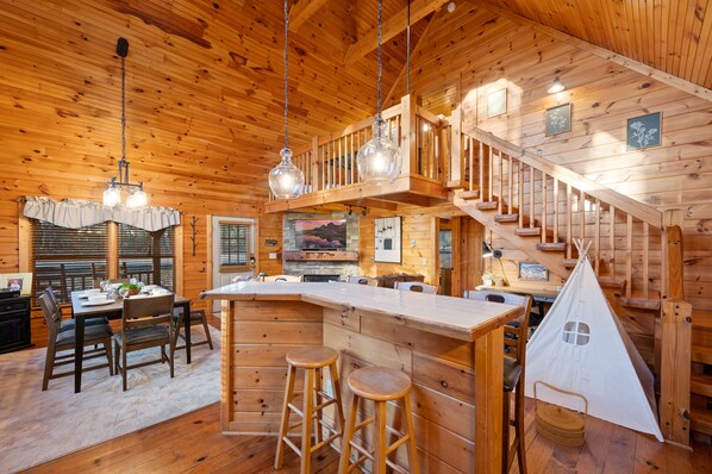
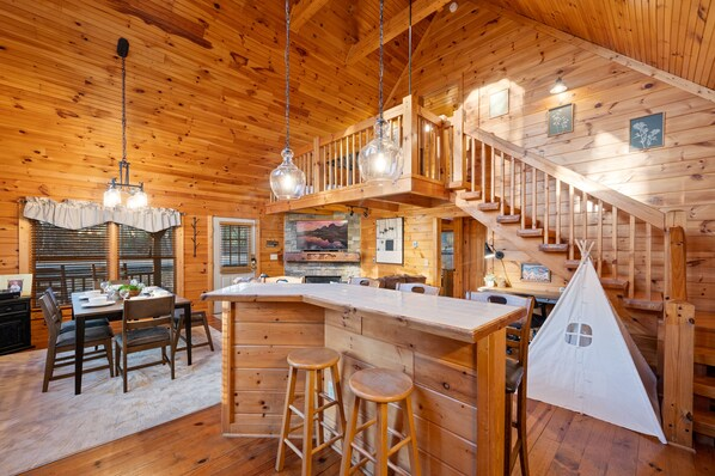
- basket [532,380,589,448]
